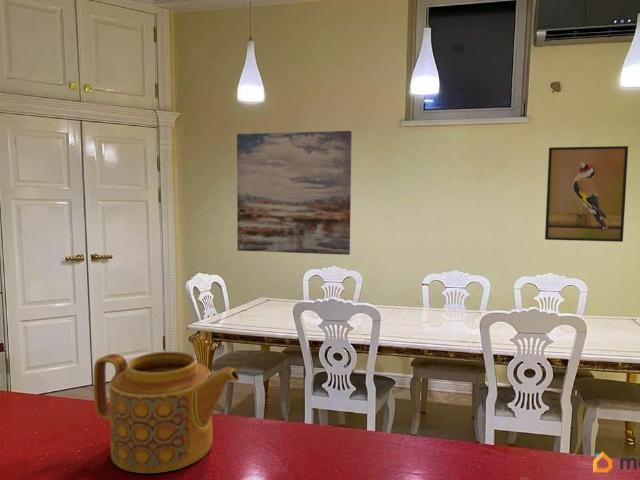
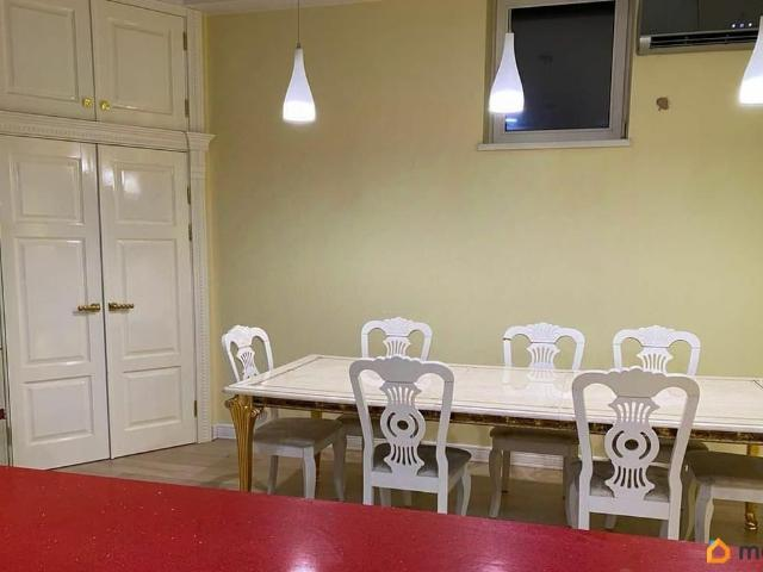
- wall art [236,130,353,256]
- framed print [544,145,629,243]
- teapot [93,350,240,474]
